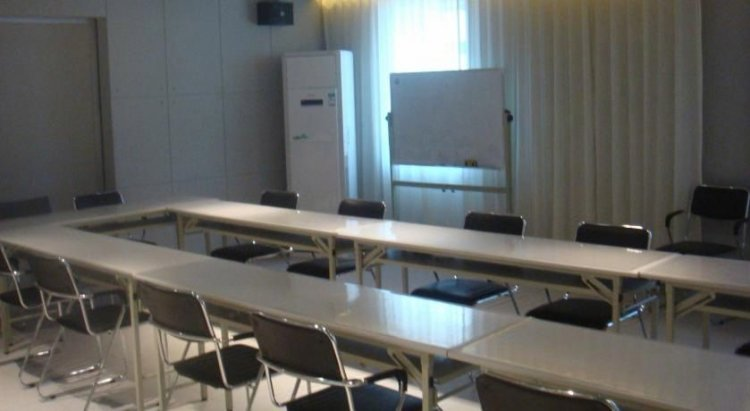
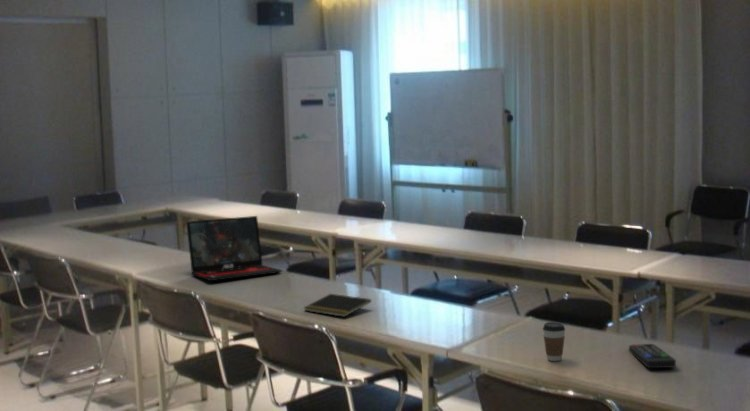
+ coffee cup [542,321,566,362]
+ laptop [185,215,283,282]
+ notepad [302,293,372,318]
+ remote control [628,343,677,369]
